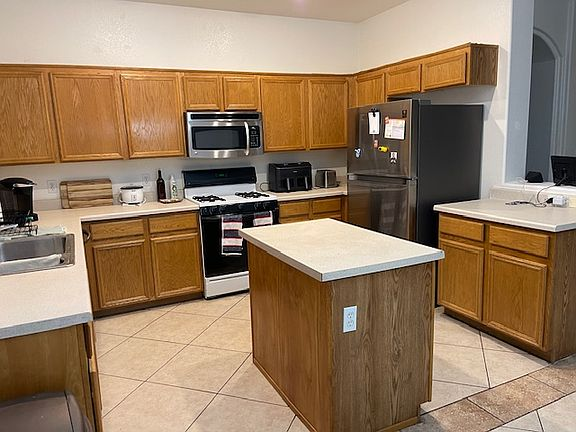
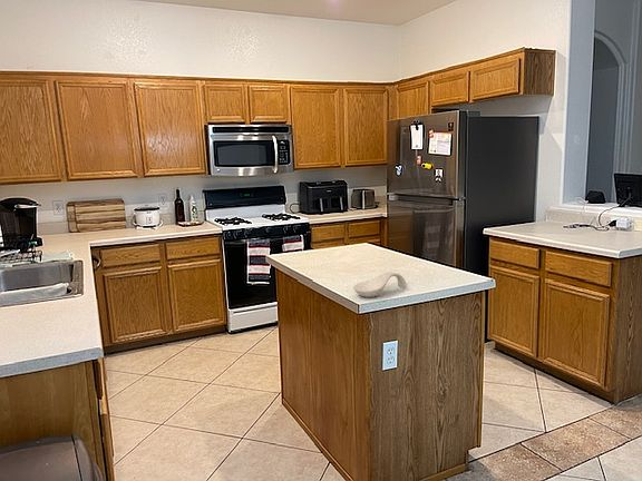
+ spoon rest [352,272,408,298]
